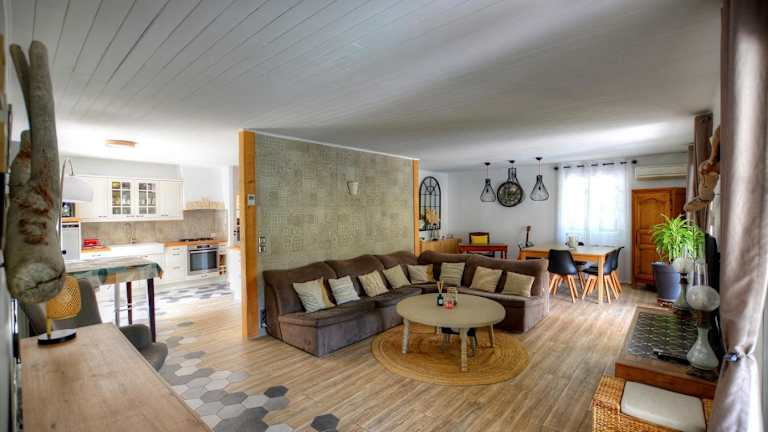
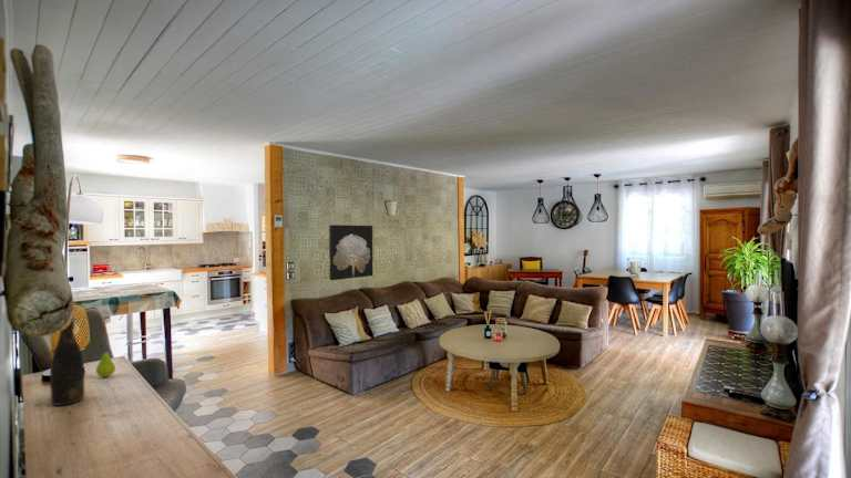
+ wall art [328,224,375,281]
+ fruit [95,347,116,378]
+ bottle [49,315,85,407]
